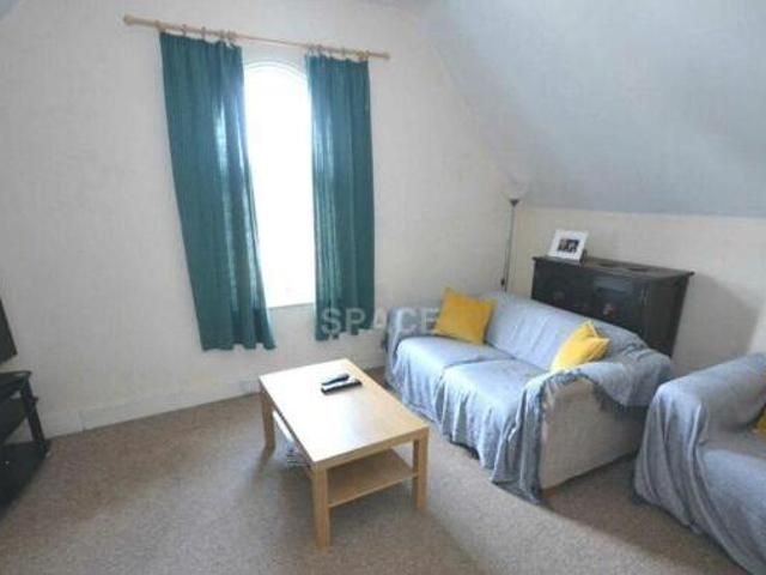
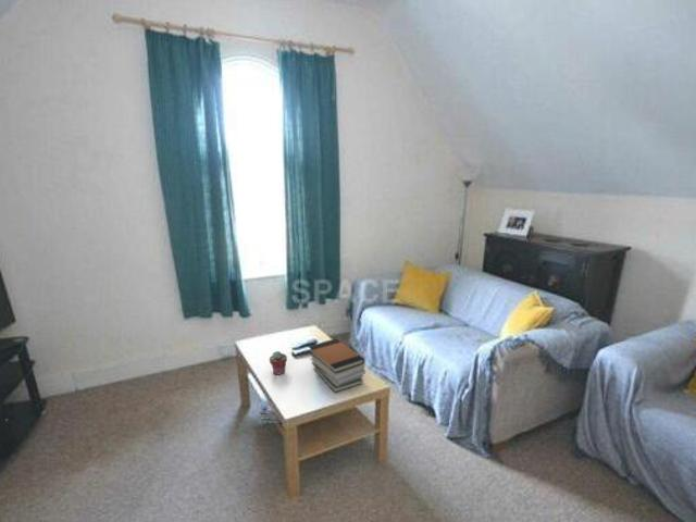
+ book stack [307,337,366,394]
+ potted succulent [269,350,288,375]
